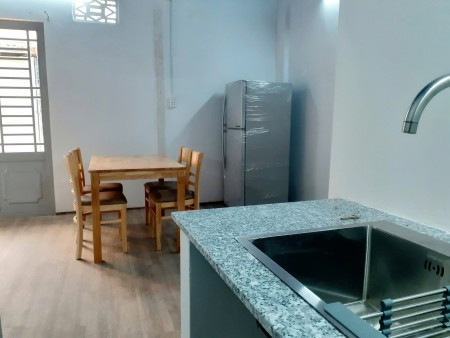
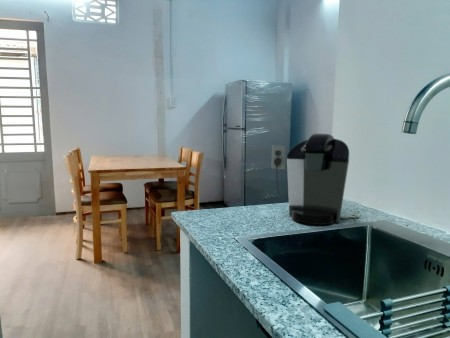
+ coffee maker [271,132,350,226]
